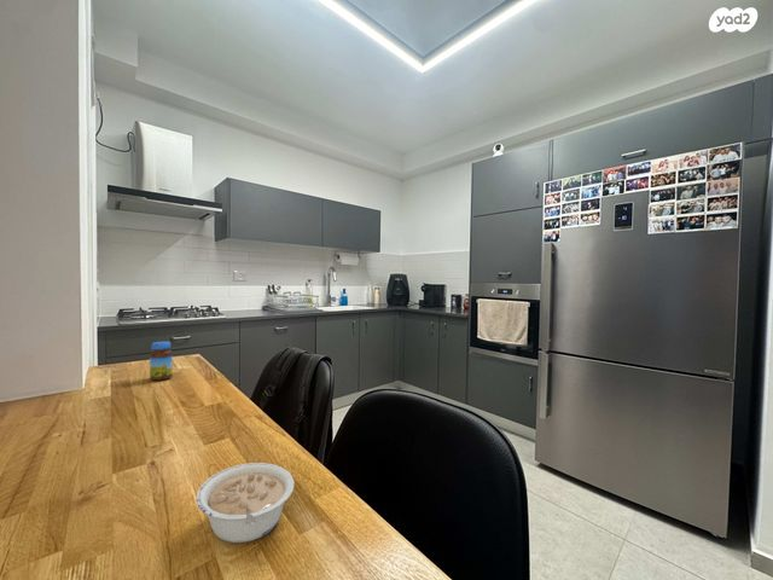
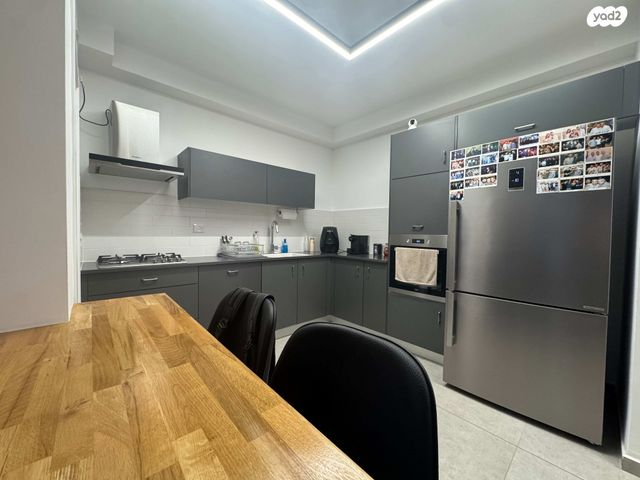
- legume [194,462,296,544]
- jar [149,341,174,382]
